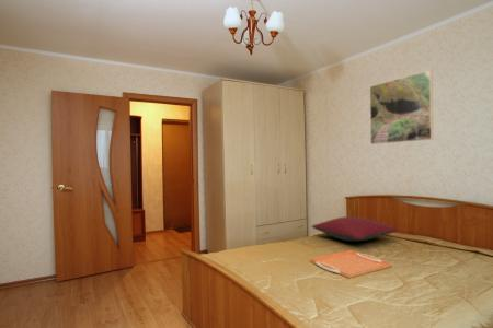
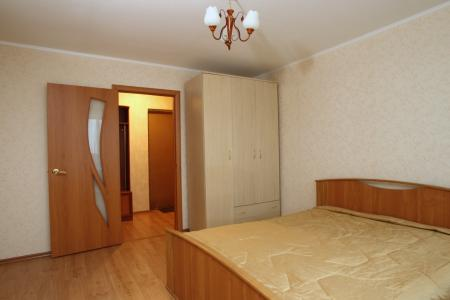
- serving tray [310,249,392,279]
- pillow [310,215,399,242]
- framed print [369,69,434,145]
